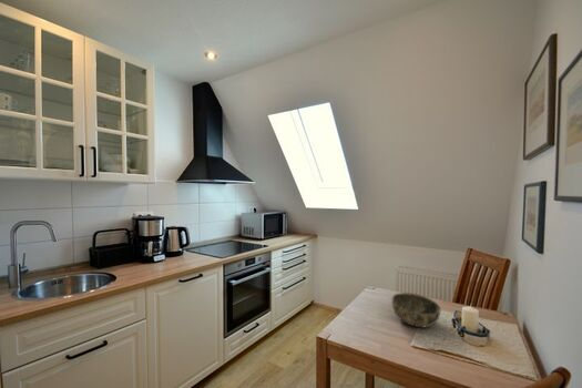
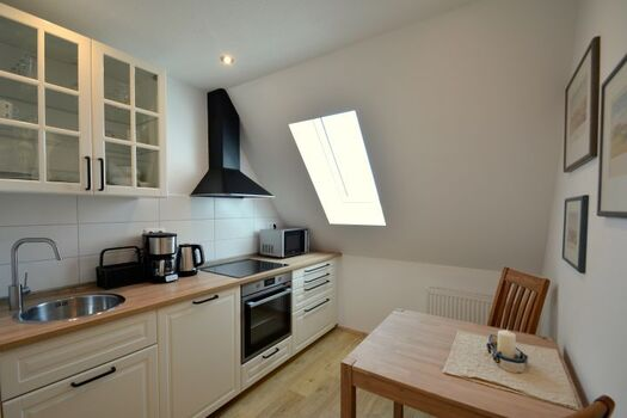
- bowl [391,292,442,328]
